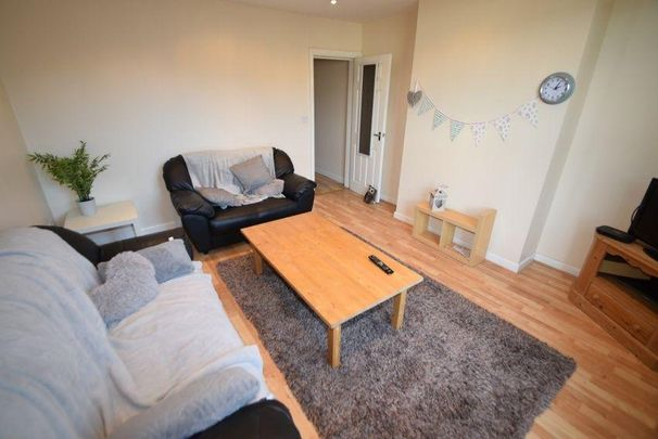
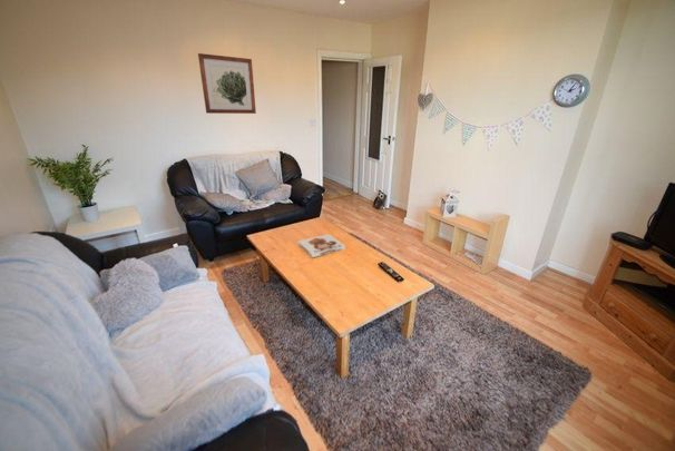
+ board game [296,233,346,258]
+ wall art [197,52,257,115]
